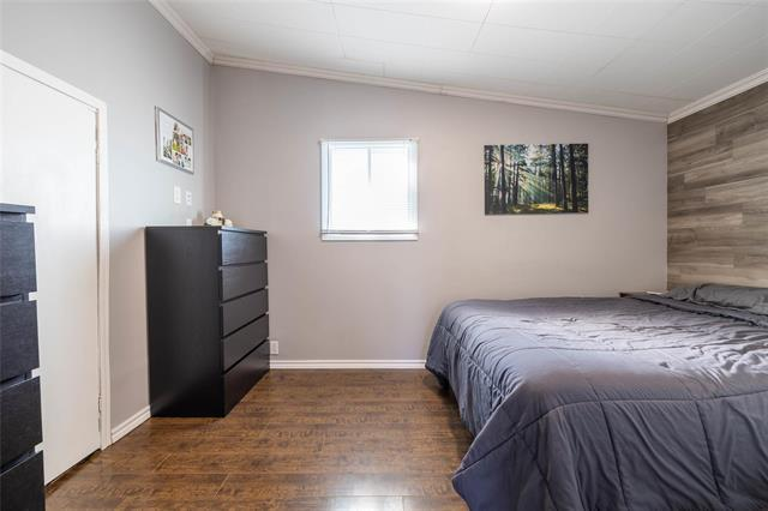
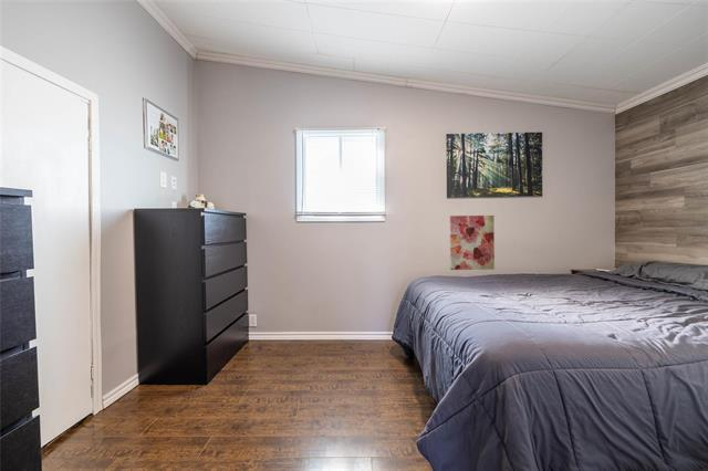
+ wall art [449,214,496,271]
